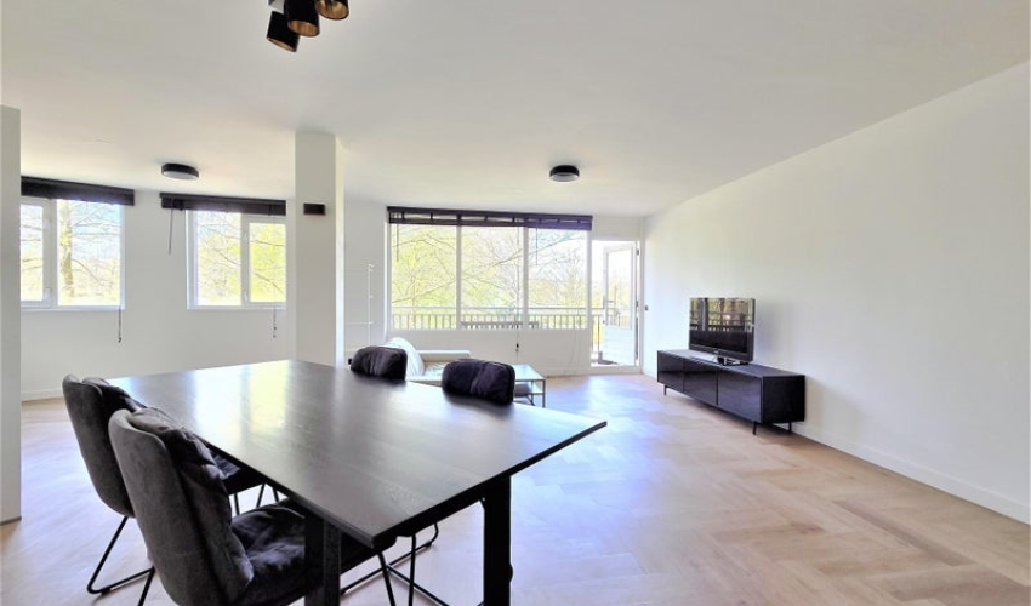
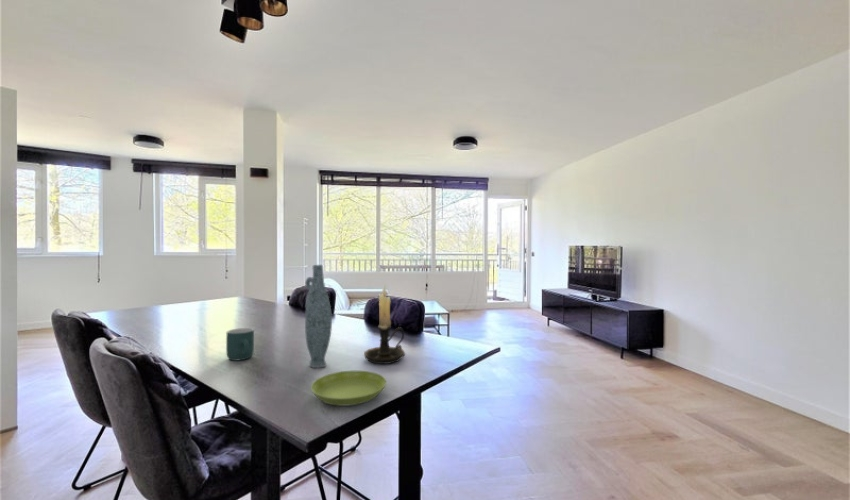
+ vase [304,264,333,369]
+ candle holder [363,282,406,365]
+ saucer [310,370,387,407]
+ mug [225,327,255,362]
